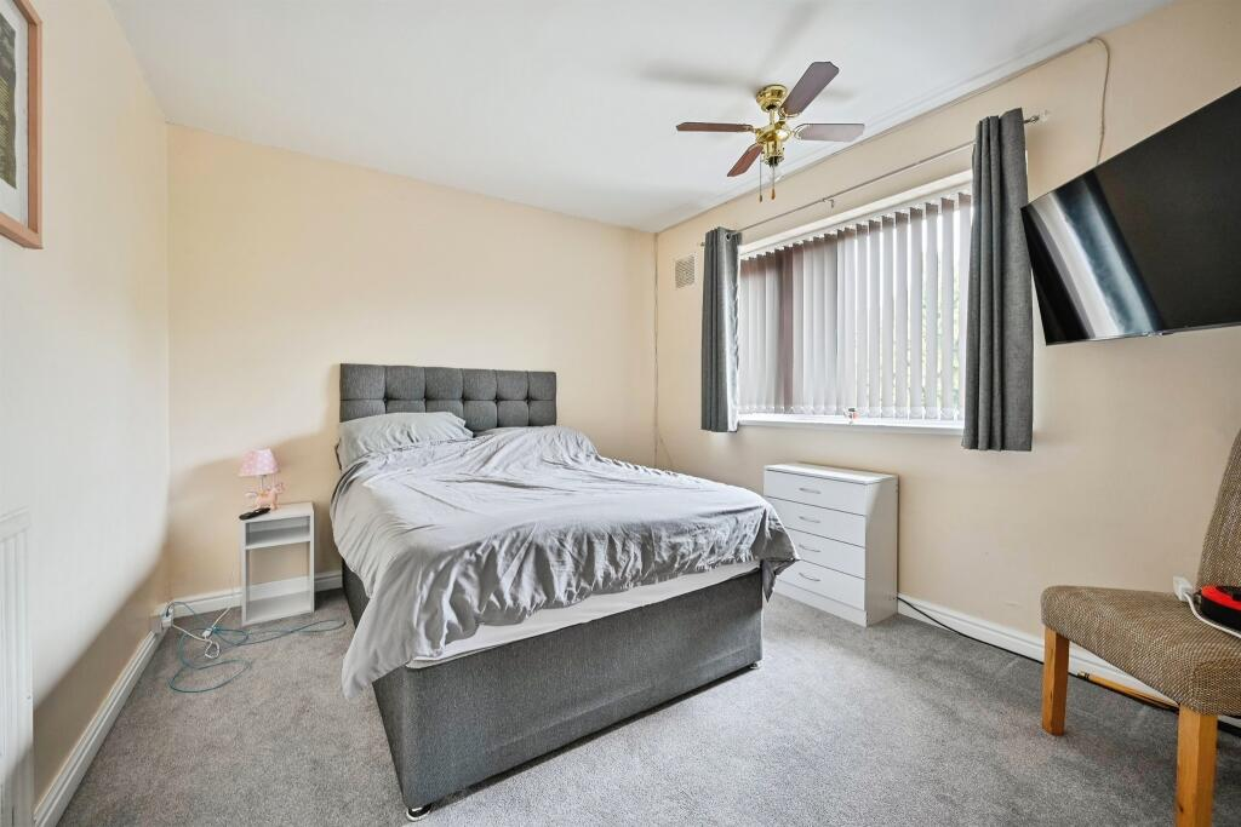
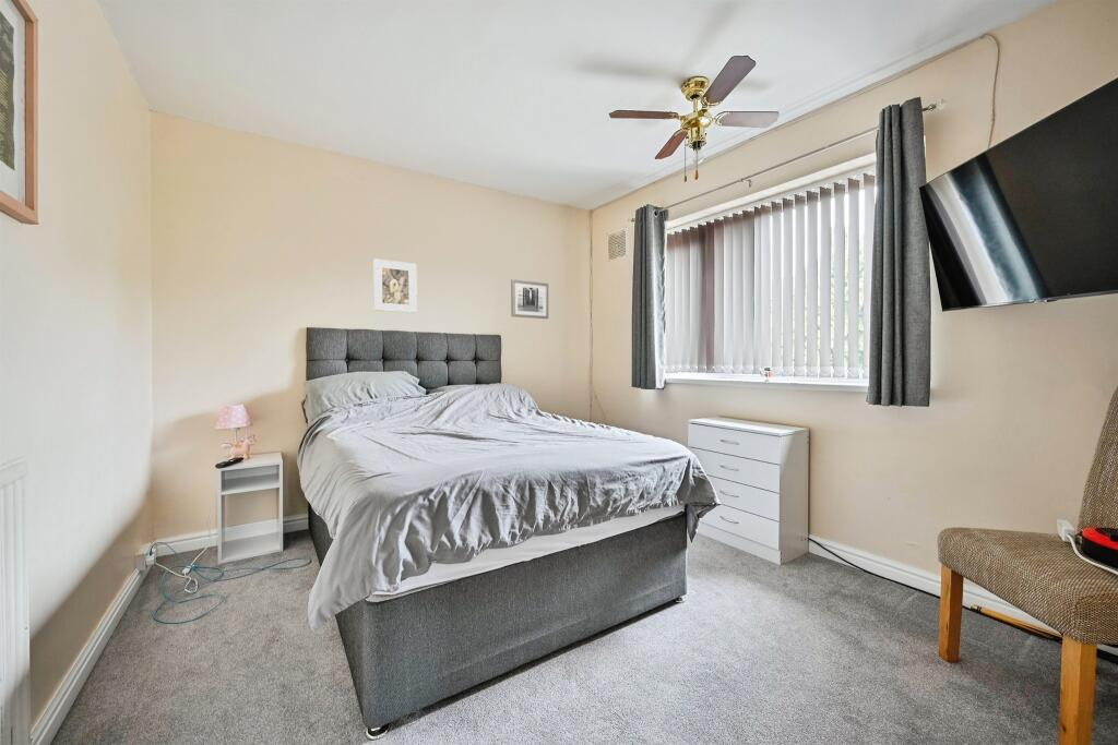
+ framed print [372,257,418,314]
+ wall art [510,278,549,320]
